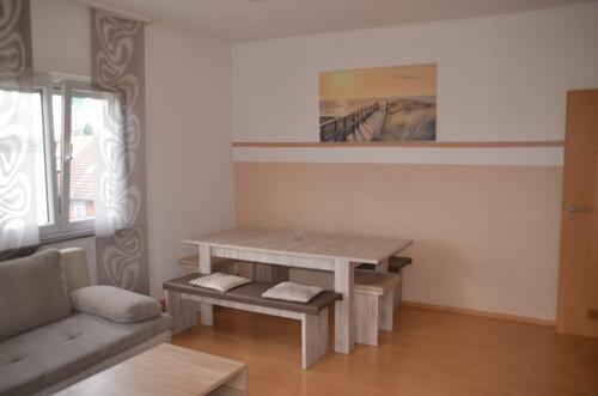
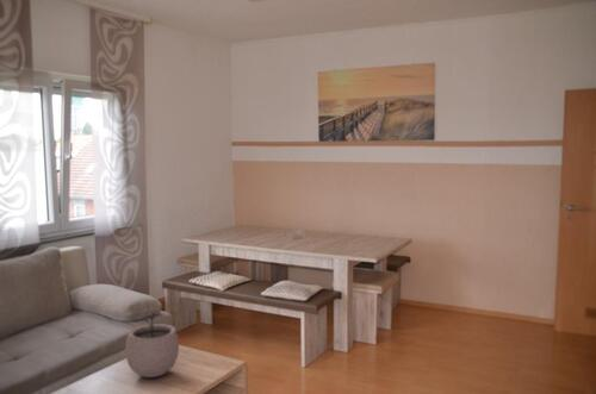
+ plant pot [124,311,180,379]
